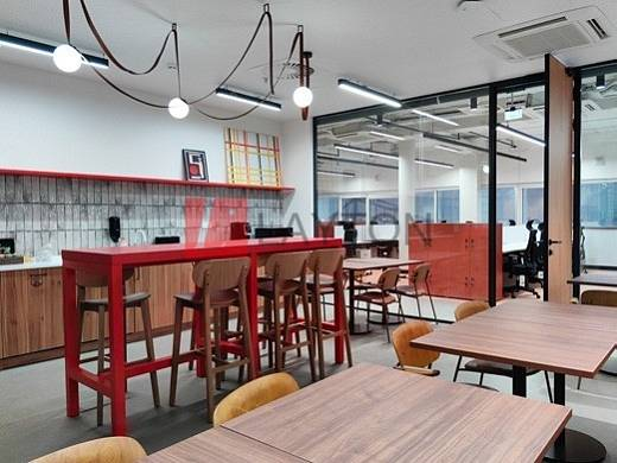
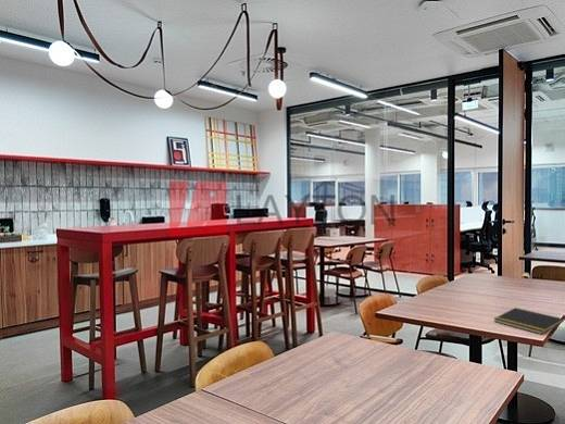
+ notepad [492,307,565,335]
